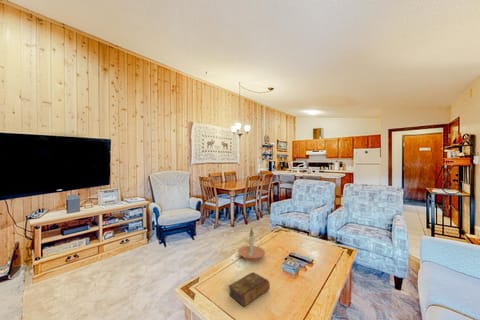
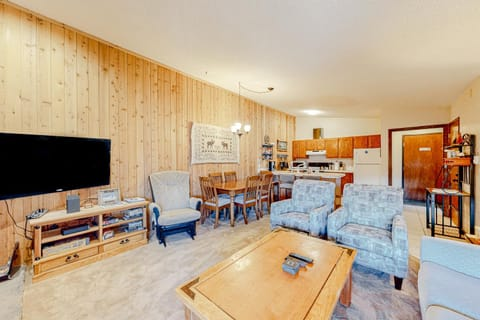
- candle holder [237,227,266,262]
- book [228,271,271,308]
